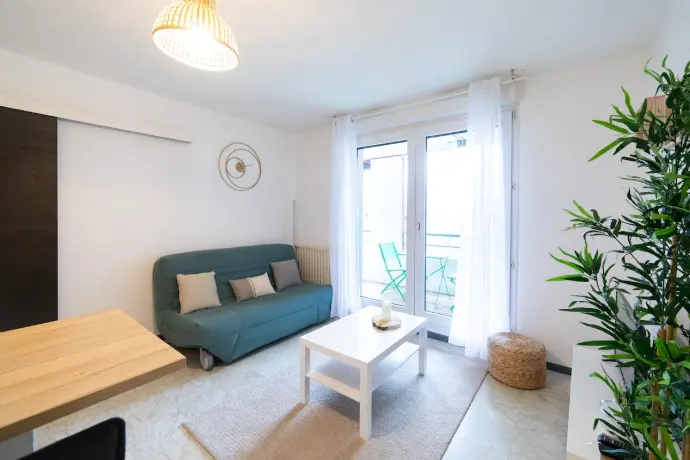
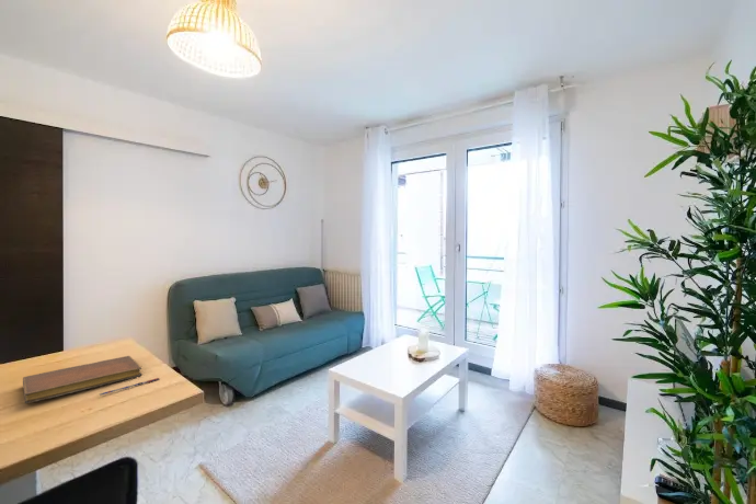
+ pen [99,377,160,397]
+ notebook [22,355,142,404]
